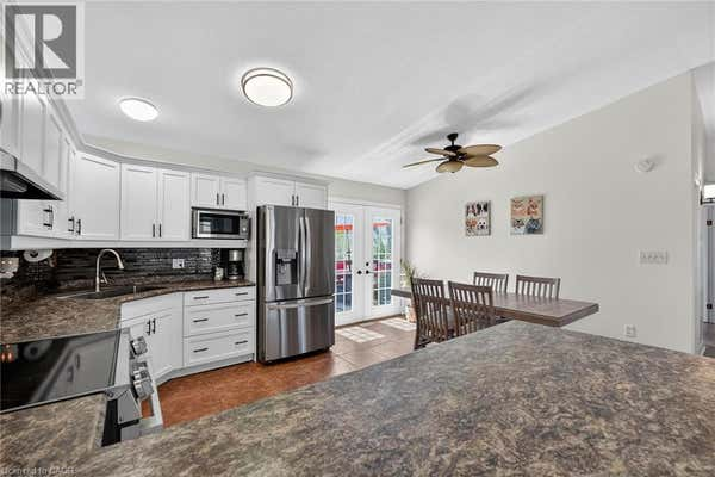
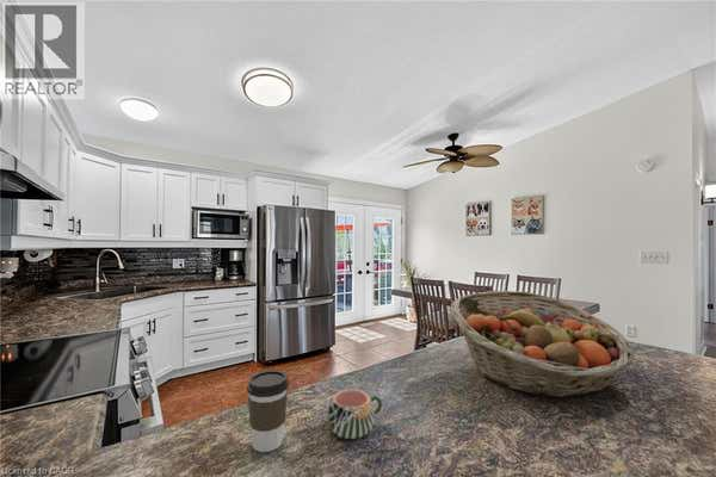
+ fruit basket [450,290,635,399]
+ coffee cup [246,370,290,453]
+ mug [326,388,383,440]
